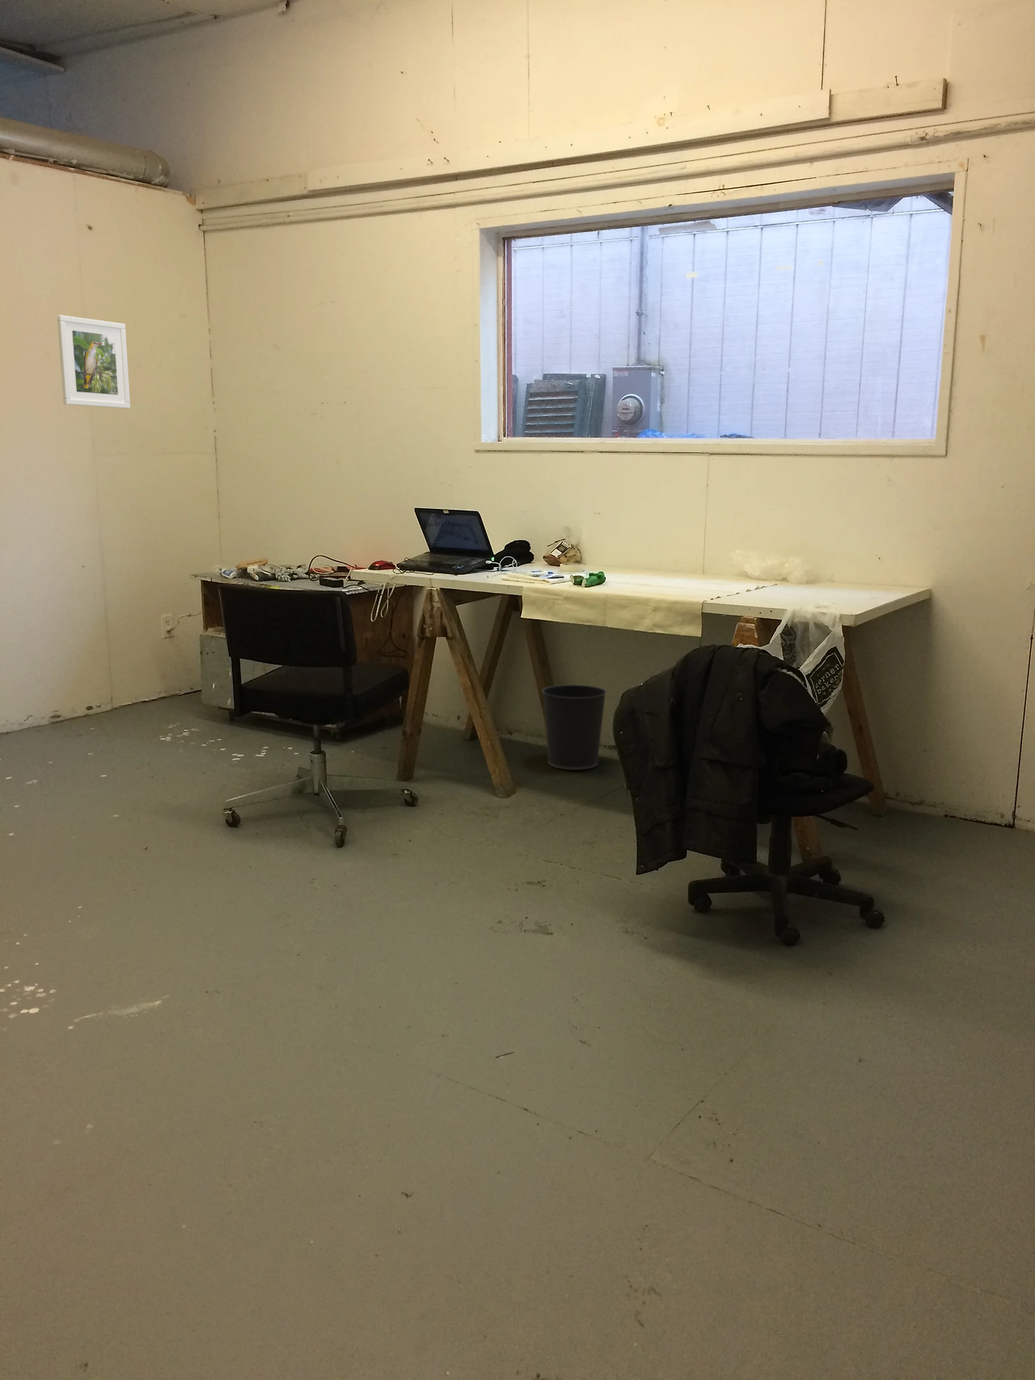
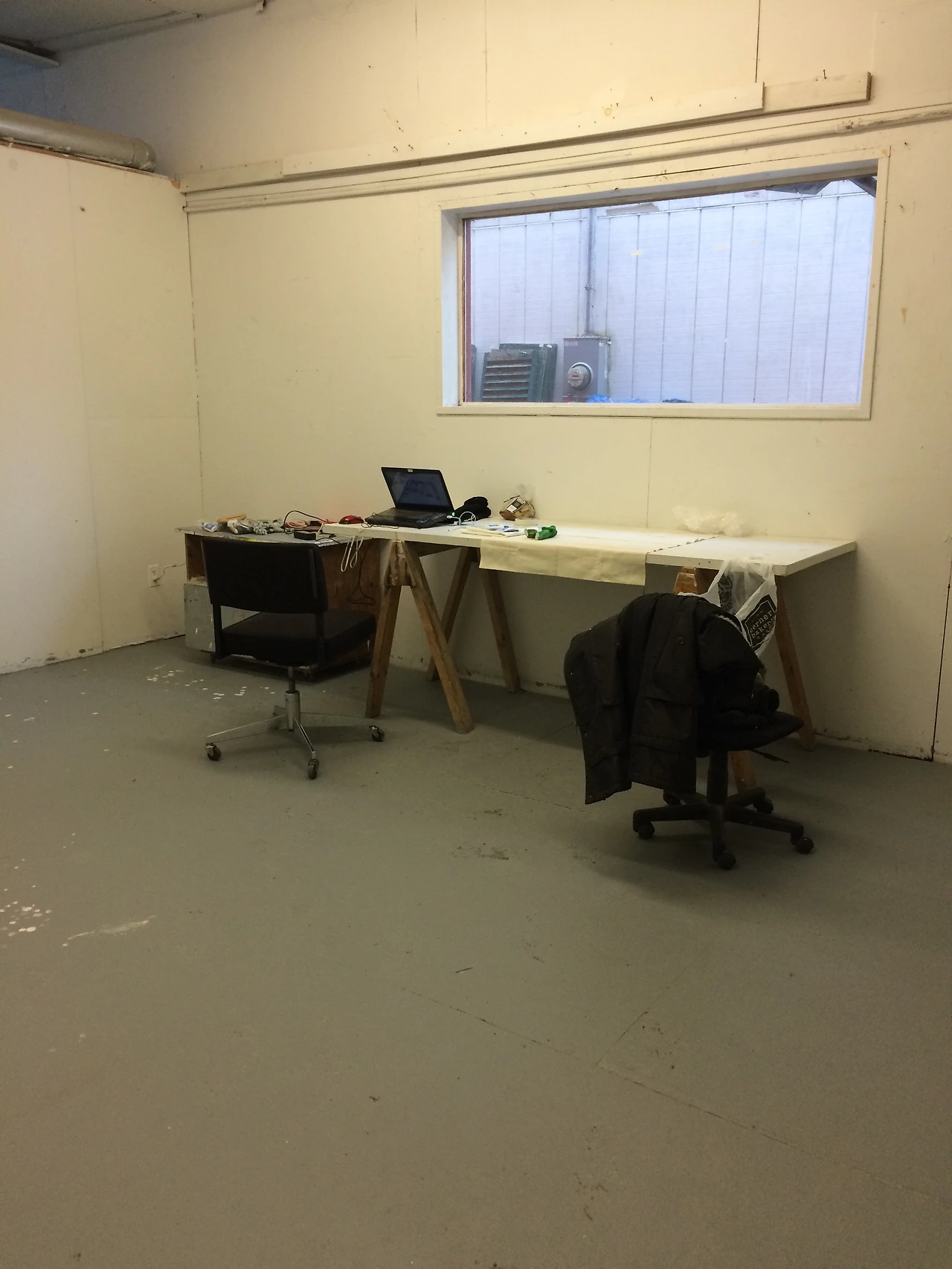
- wastebasket [541,684,608,771]
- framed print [57,314,130,409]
